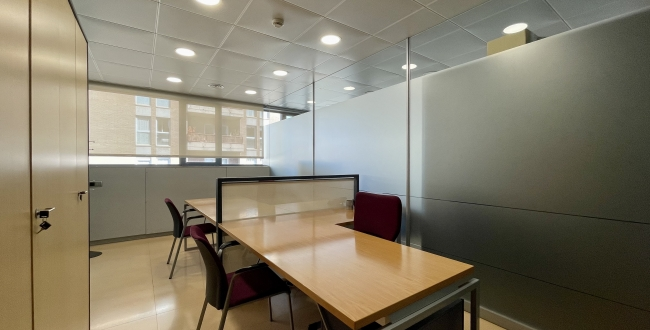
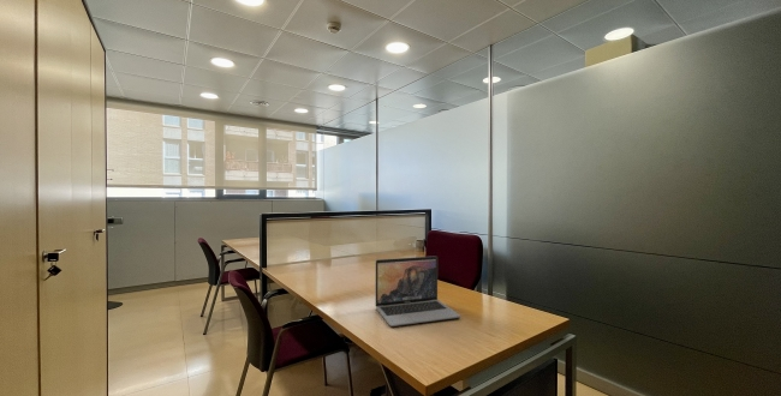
+ laptop [375,256,461,328]
